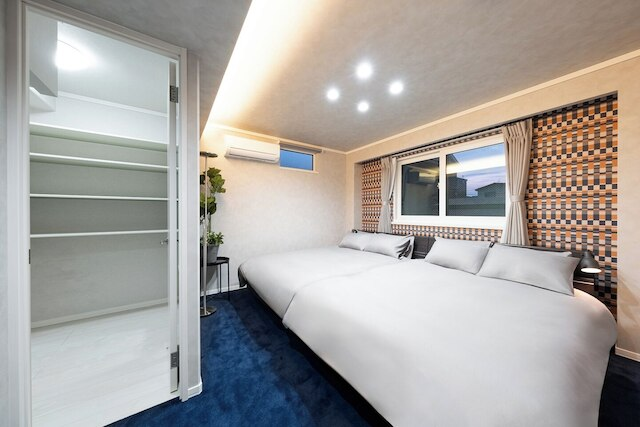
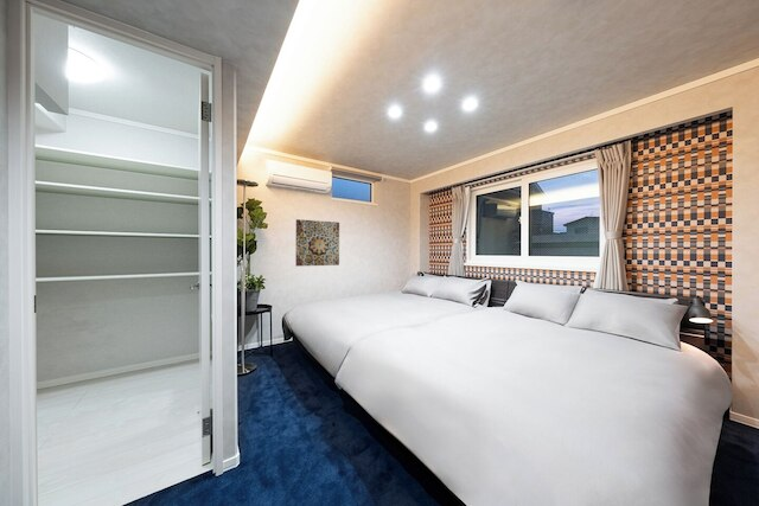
+ wall art [294,218,340,268]
